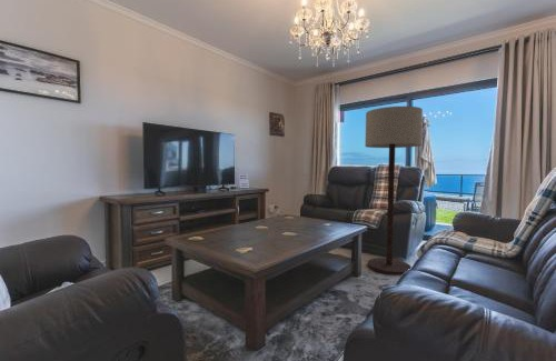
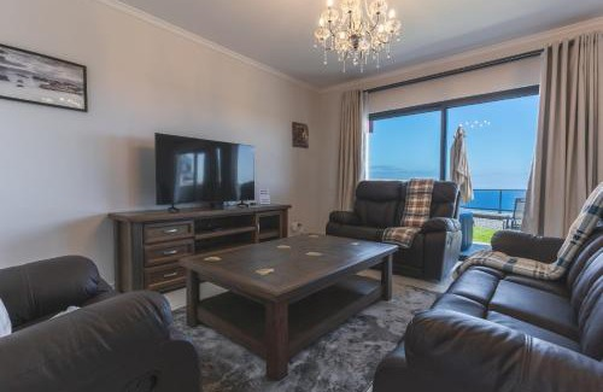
- floor lamp [364,106,424,277]
